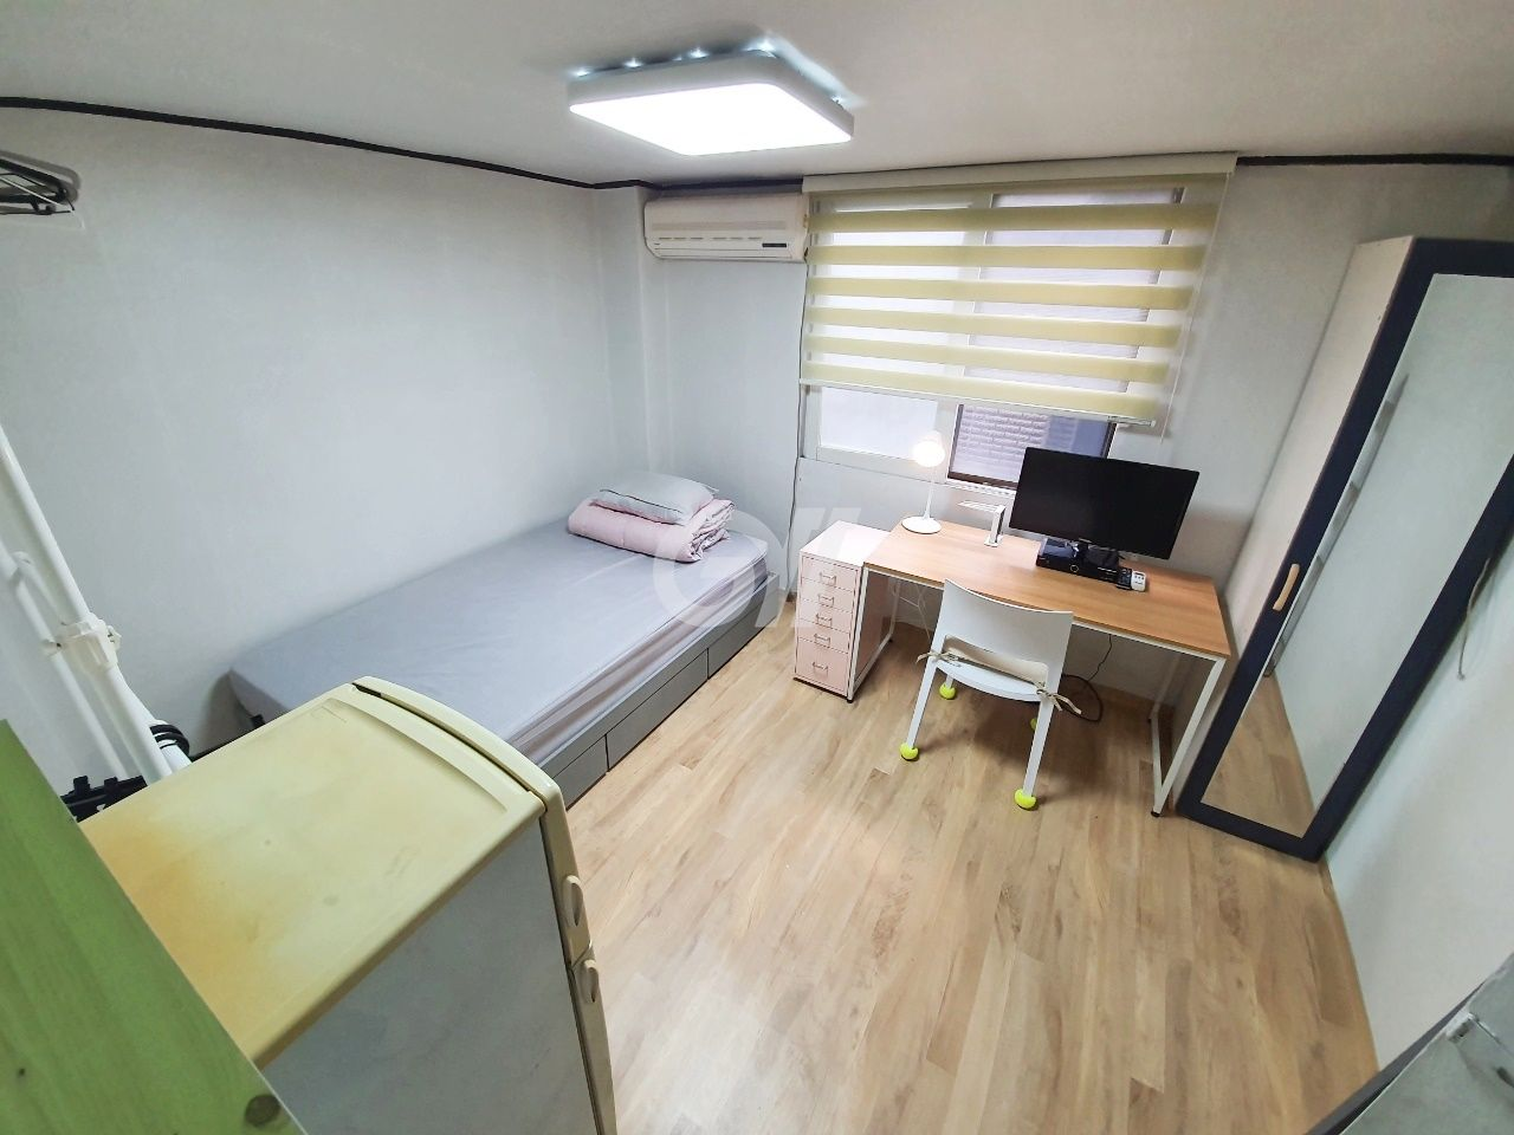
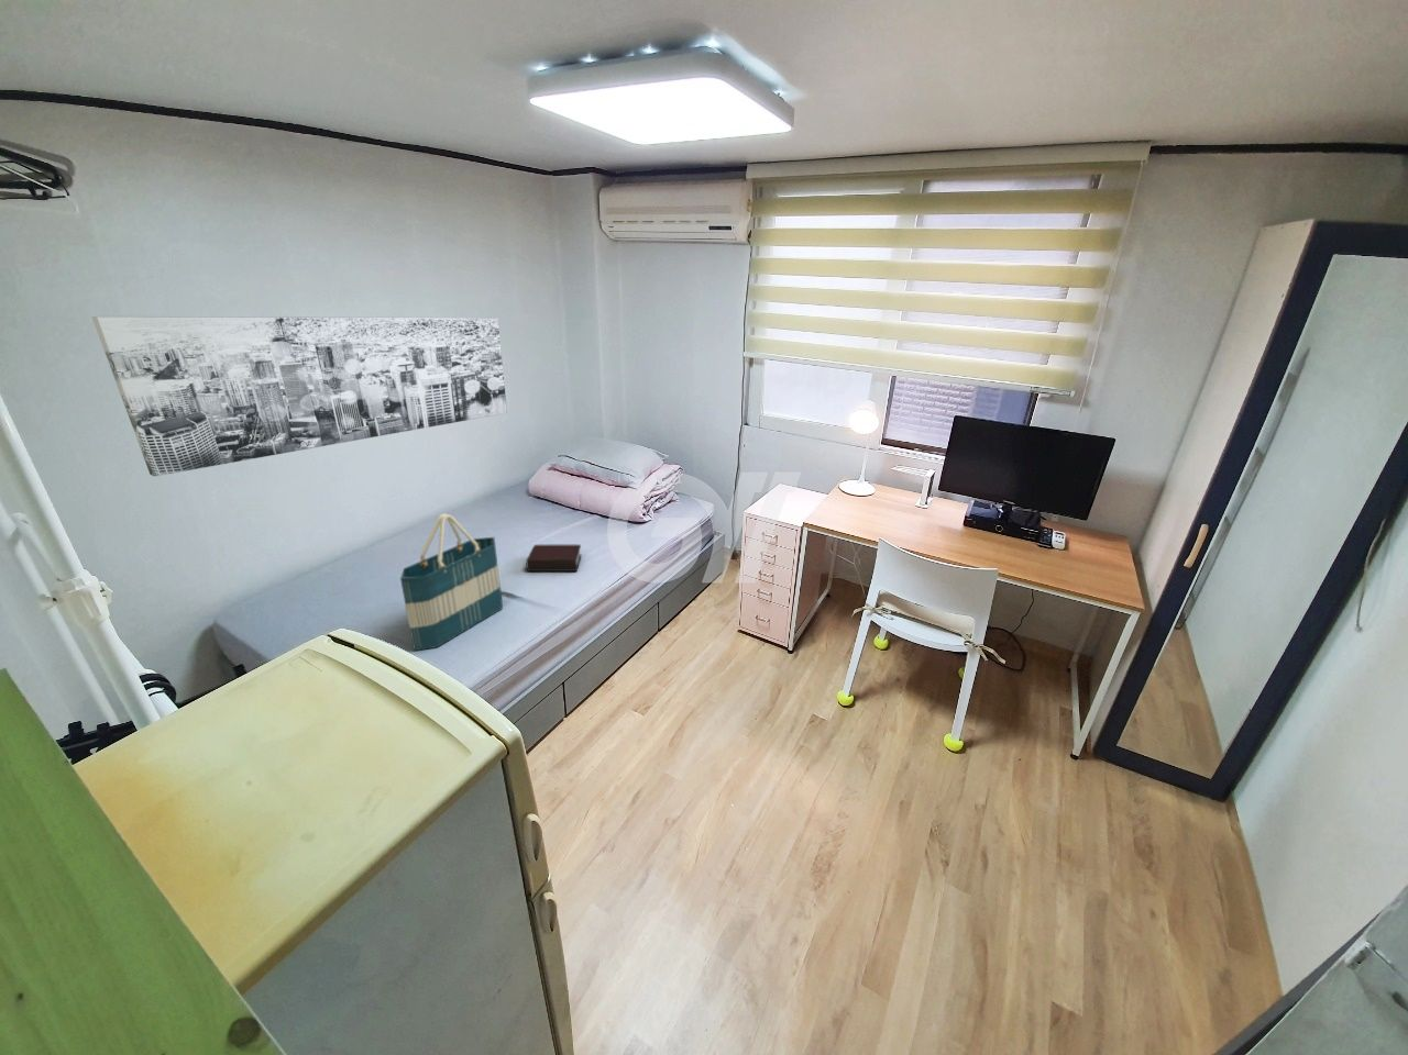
+ bible [524,544,583,573]
+ tote bag [399,512,503,652]
+ wall art [91,316,508,477]
